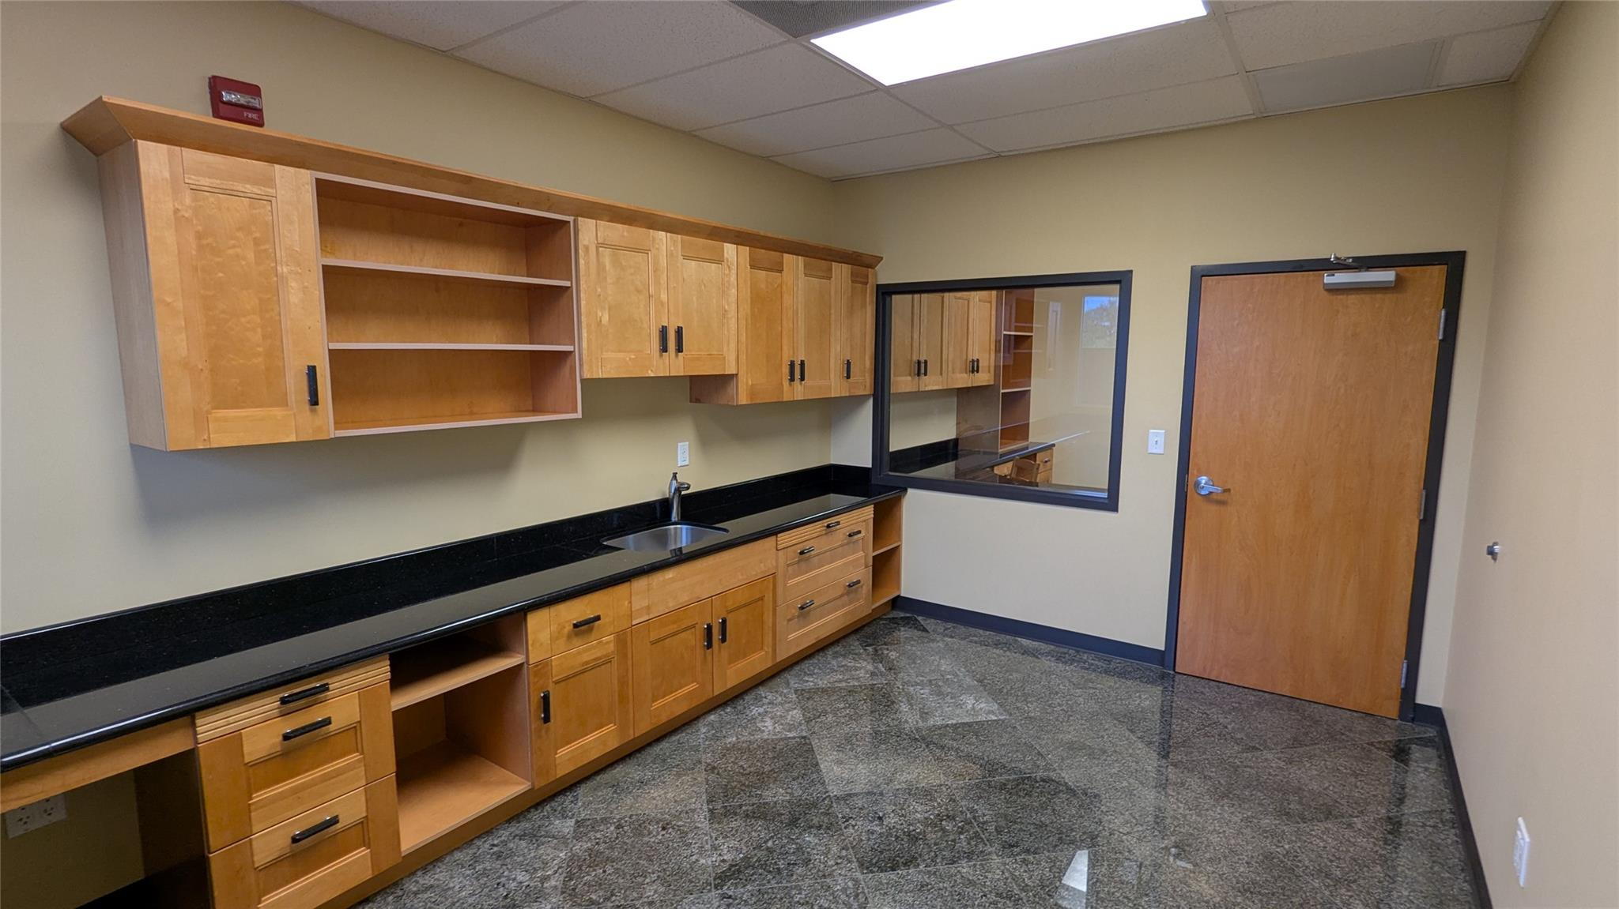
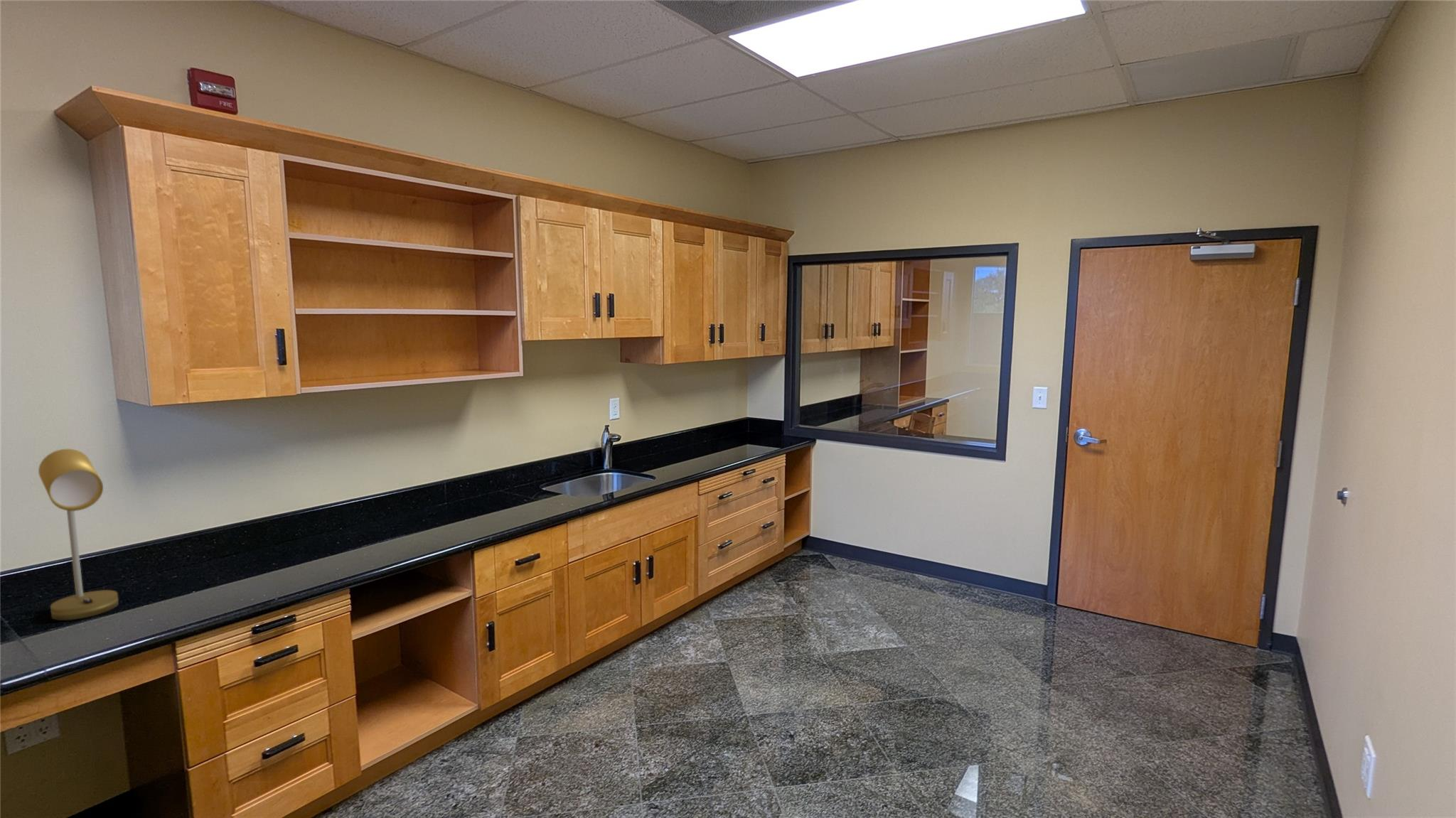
+ desk lamp [38,448,119,621]
